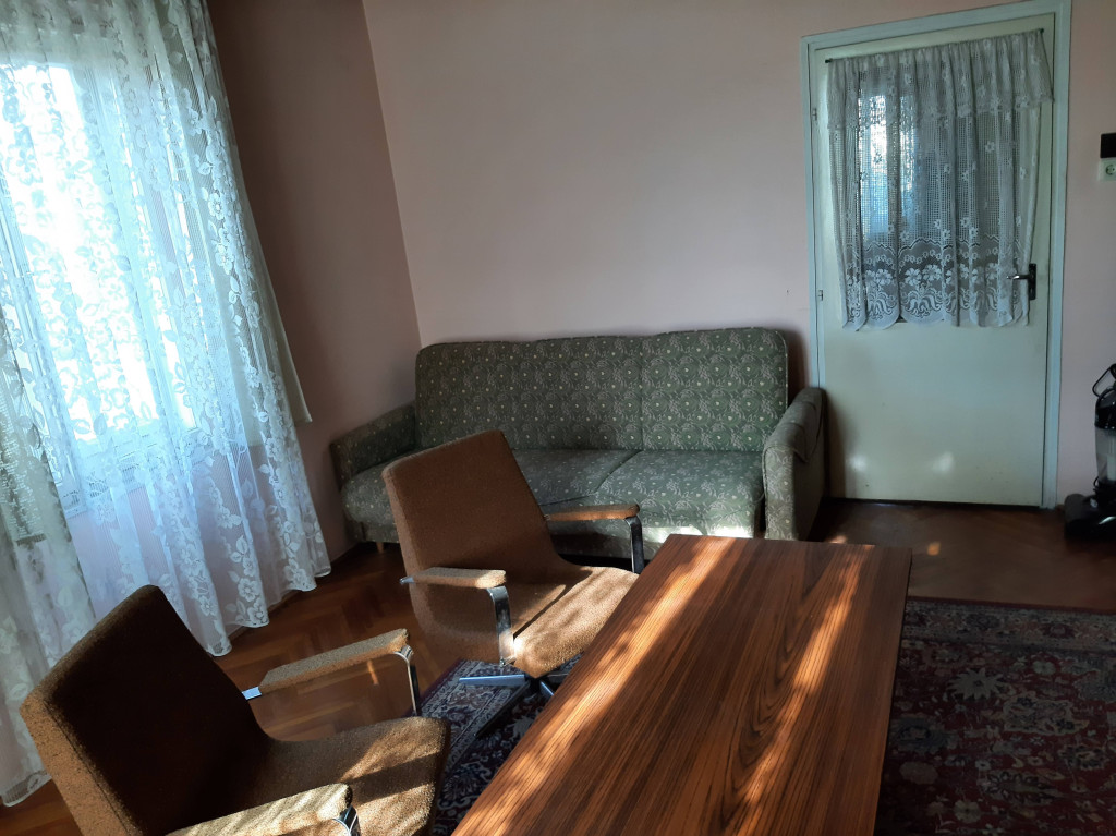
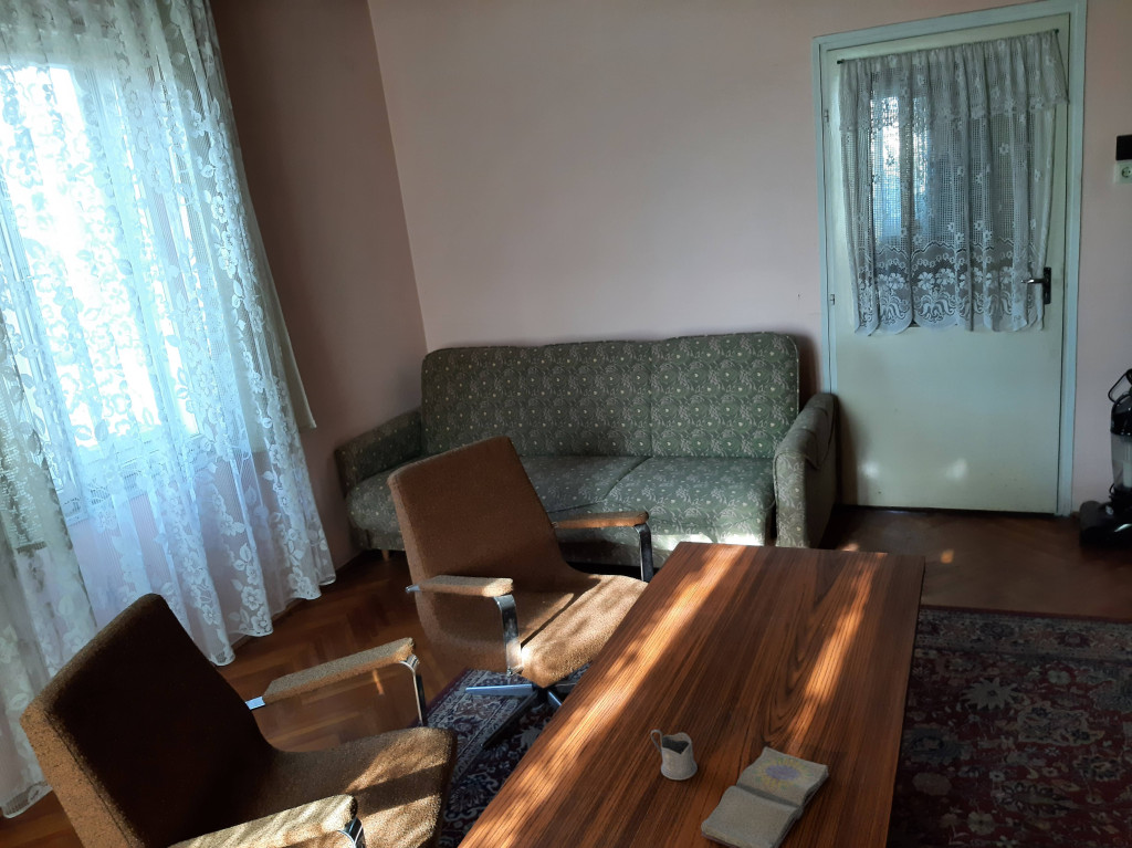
+ tea glass holder [650,729,698,781]
+ diary [700,746,830,848]
